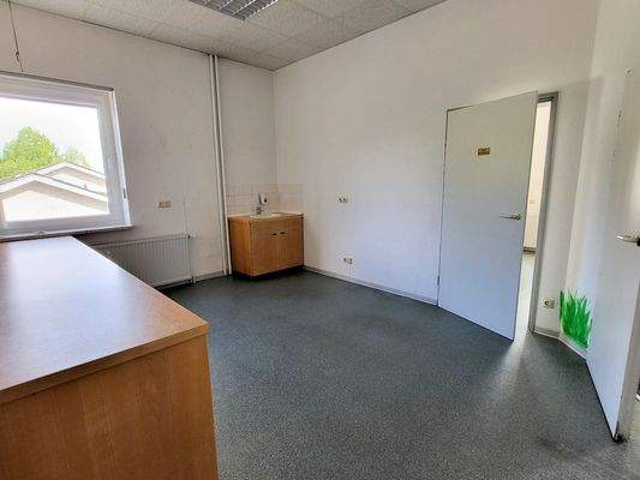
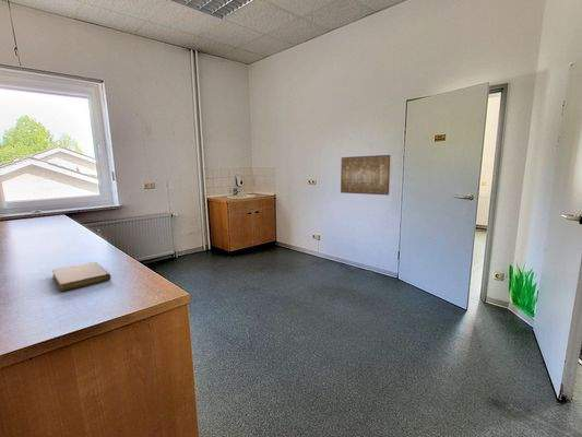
+ wall art [340,154,392,197]
+ notebook [51,261,111,292]
